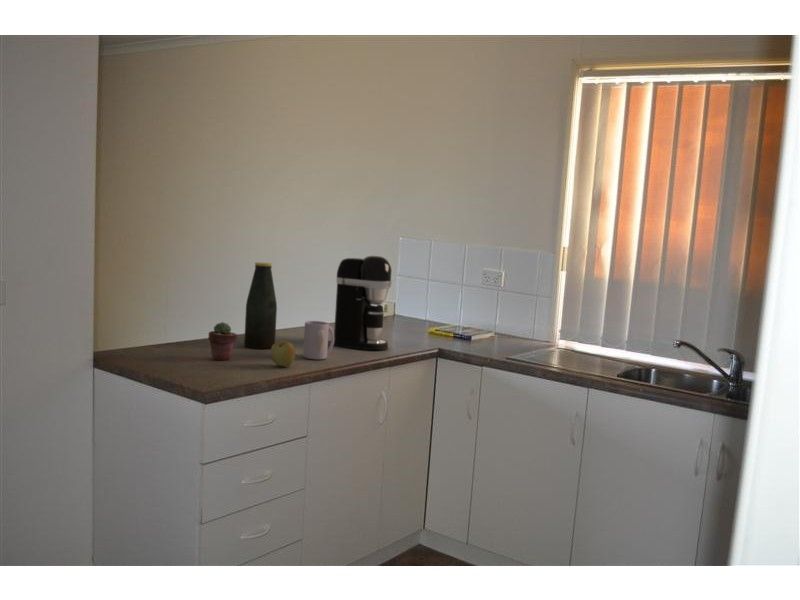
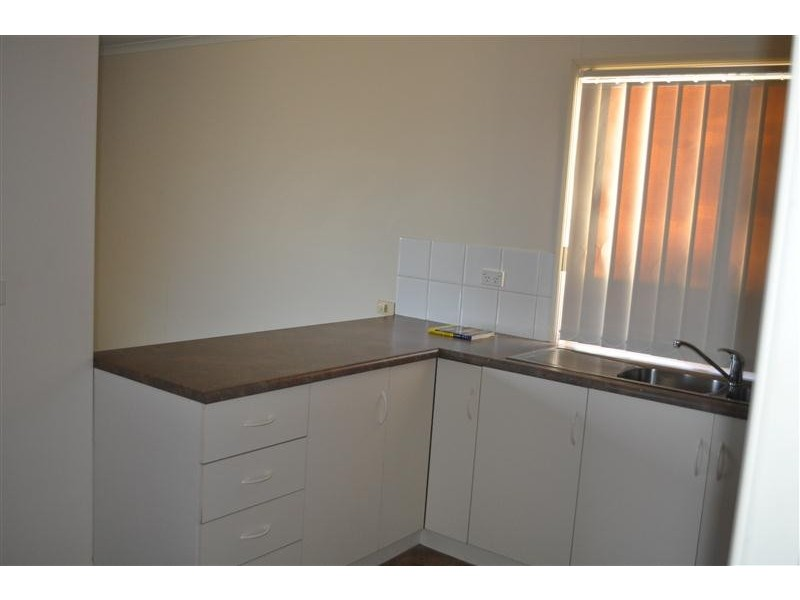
- mug [302,320,334,361]
- bottle [243,262,278,350]
- coffee maker [333,254,393,351]
- potted succulent [207,321,238,361]
- apple [270,340,296,368]
